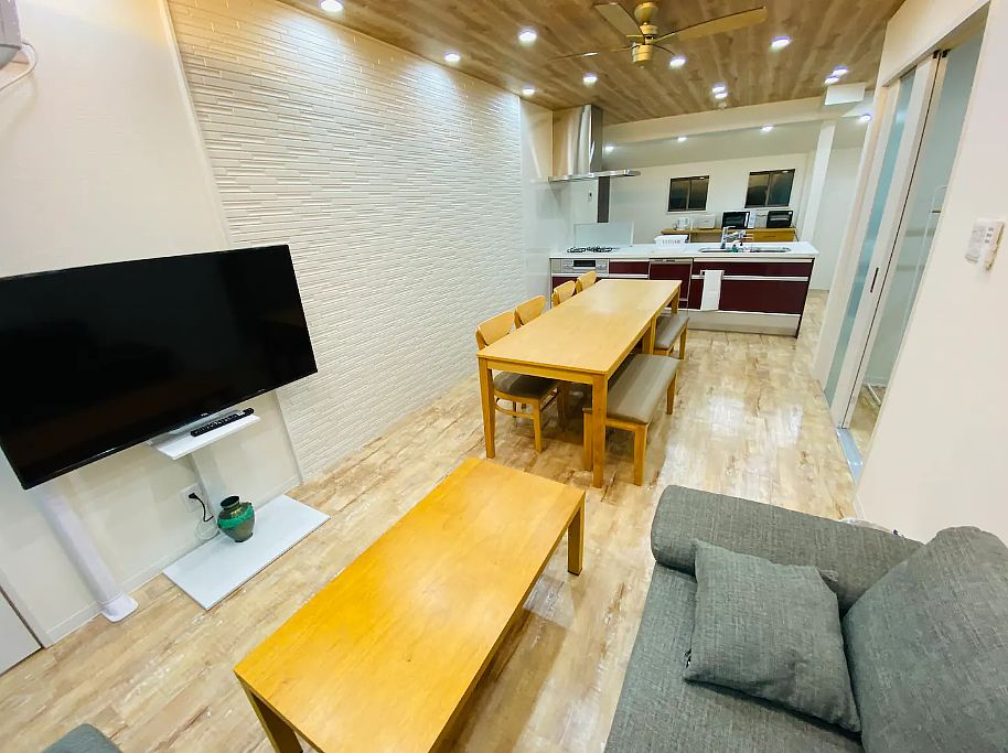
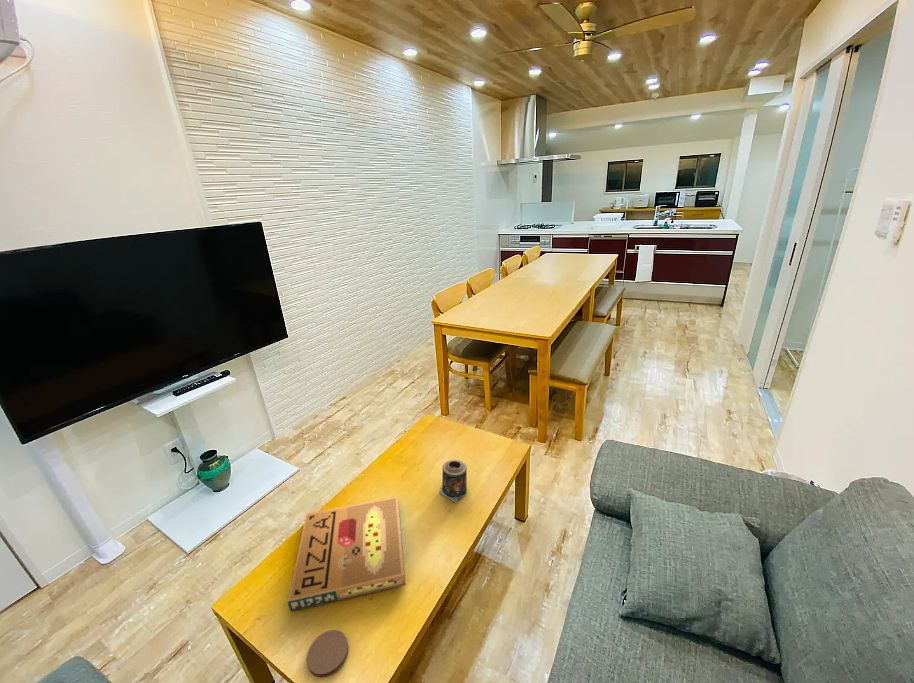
+ candle [438,459,468,504]
+ pizza box [287,495,407,612]
+ coaster [306,629,350,678]
